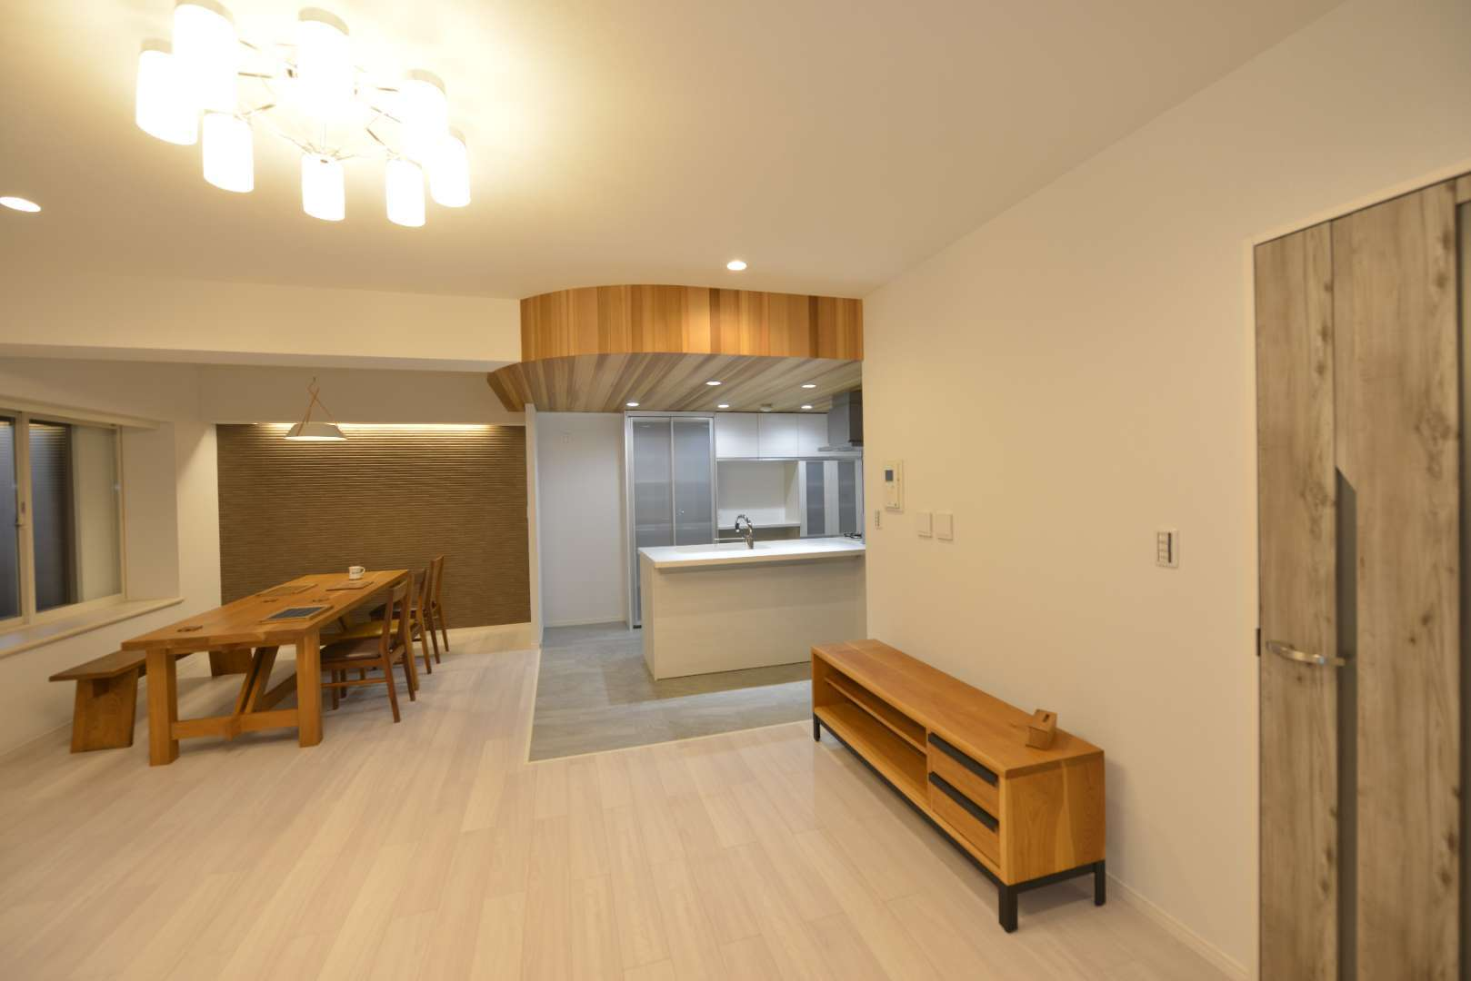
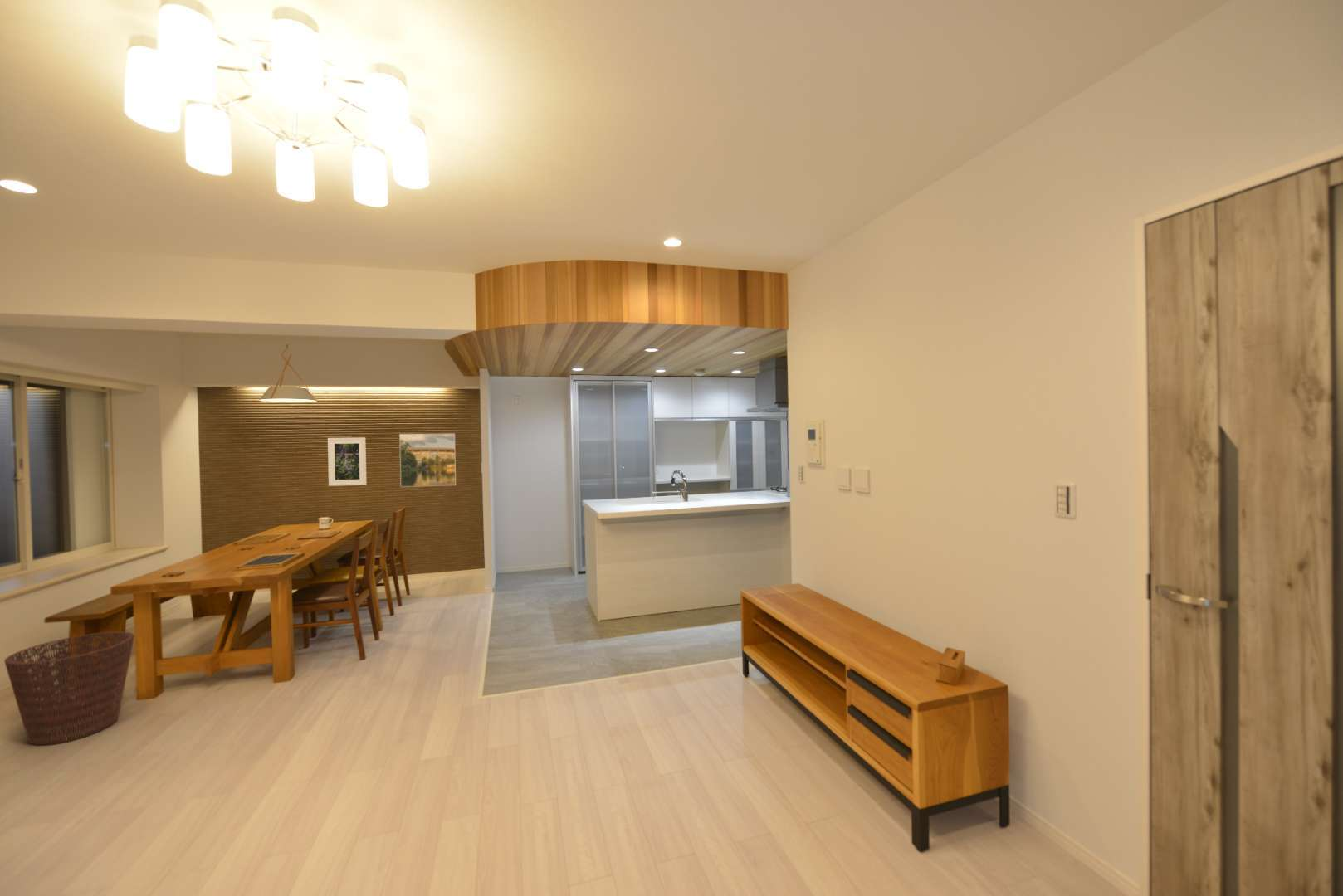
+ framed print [398,433,457,488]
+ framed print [327,436,368,487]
+ basket [3,631,135,747]
